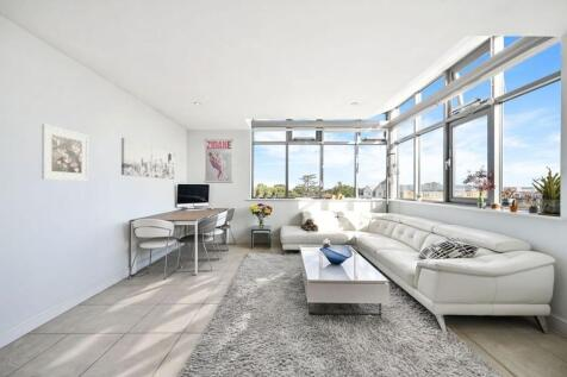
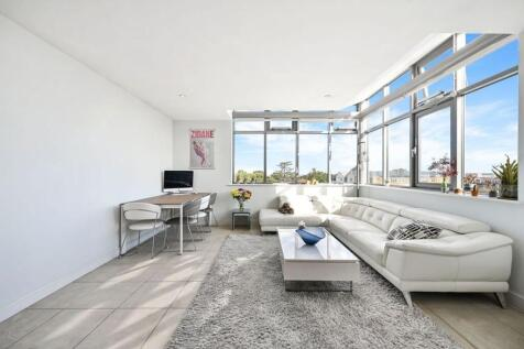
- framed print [40,122,89,182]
- wall art [120,137,175,181]
